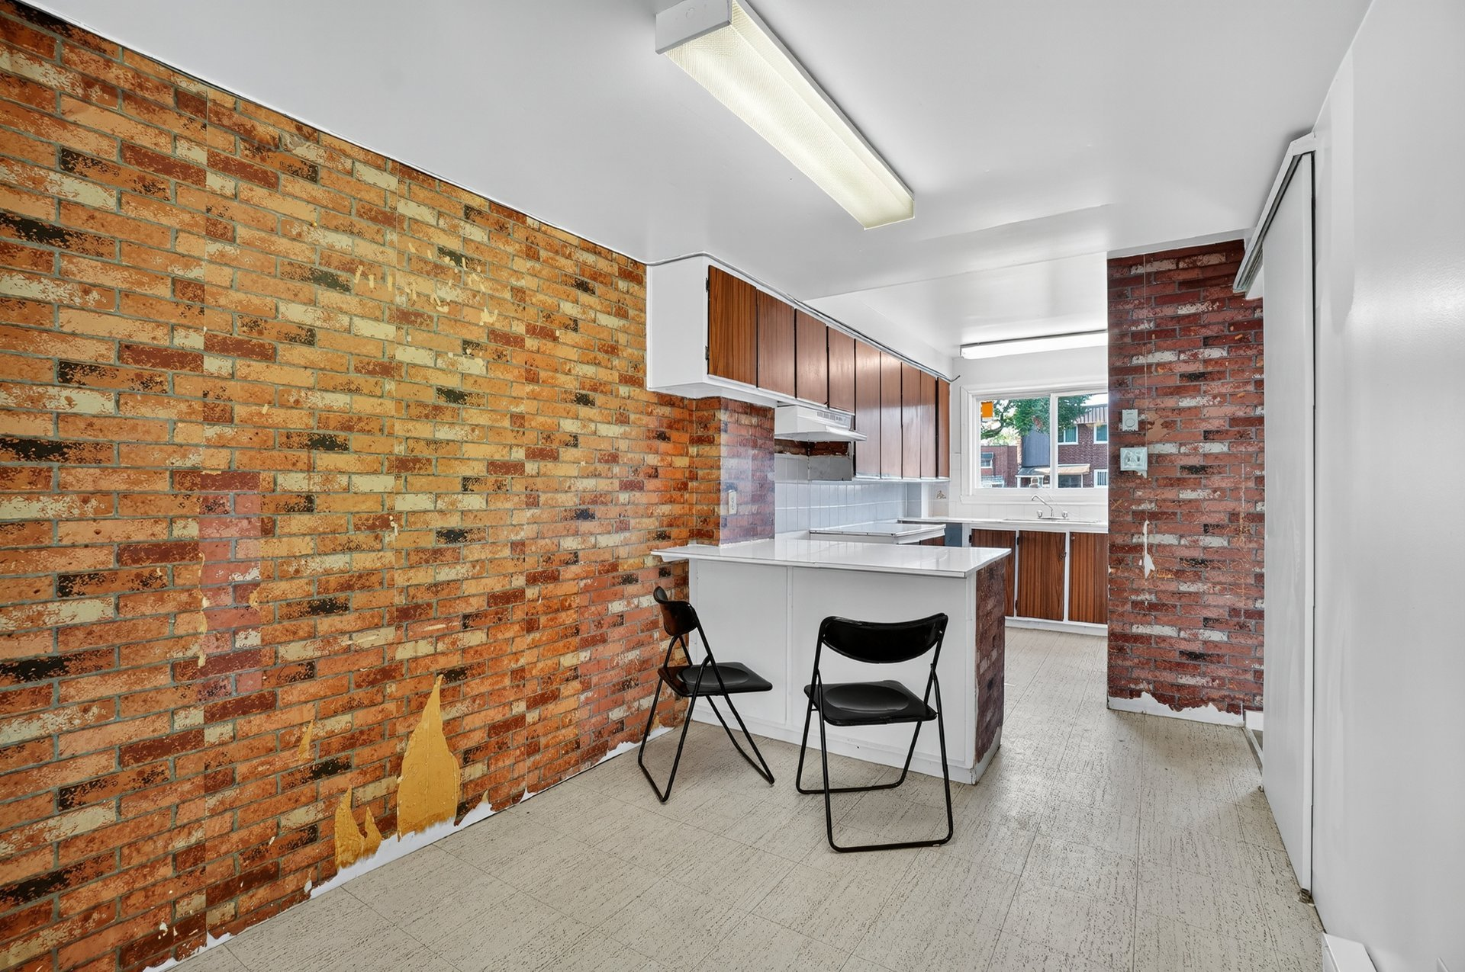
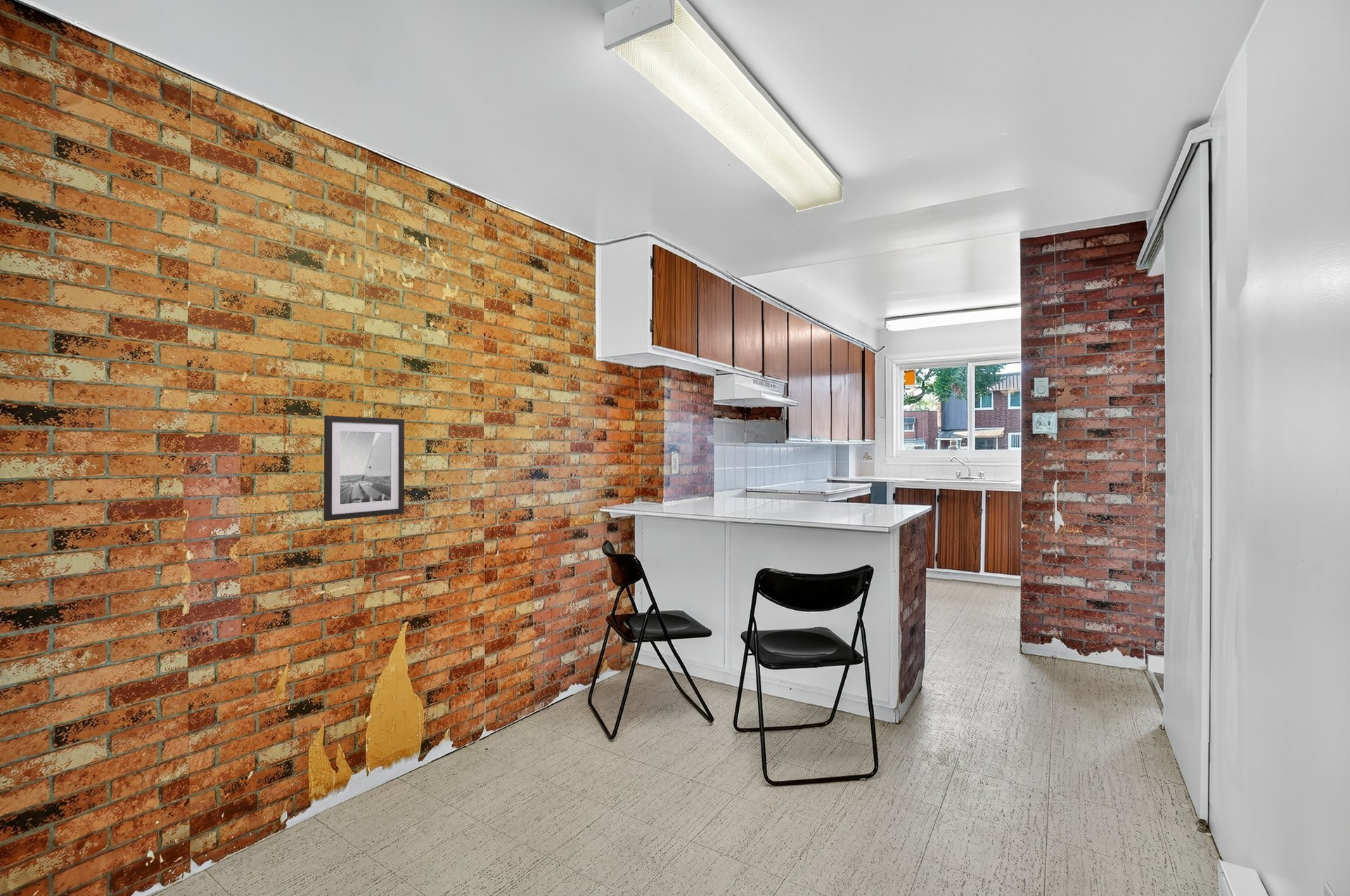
+ wall art [323,415,405,521]
